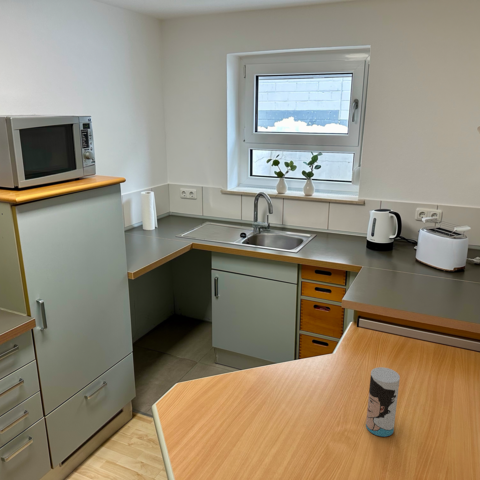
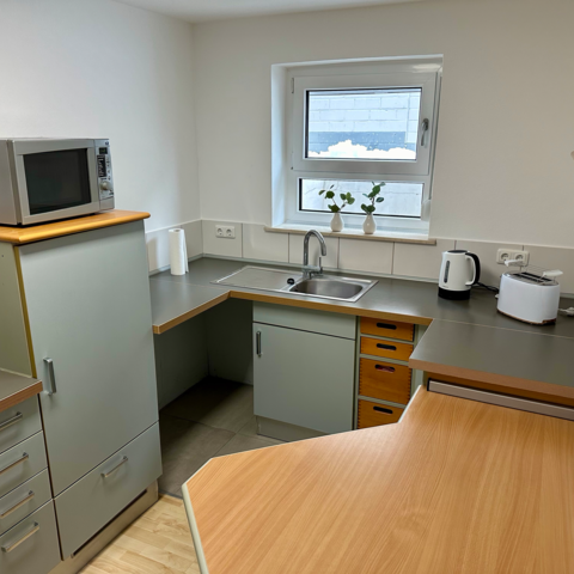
- cup [365,366,401,438]
